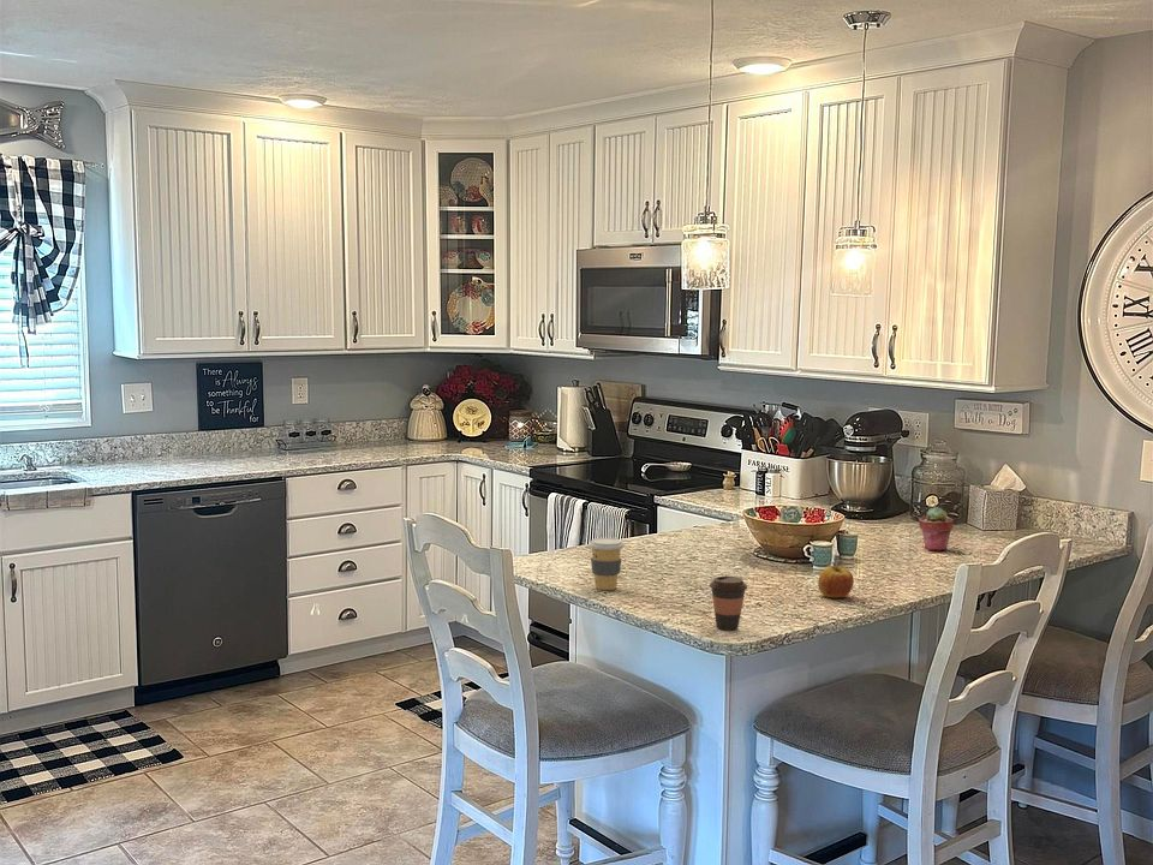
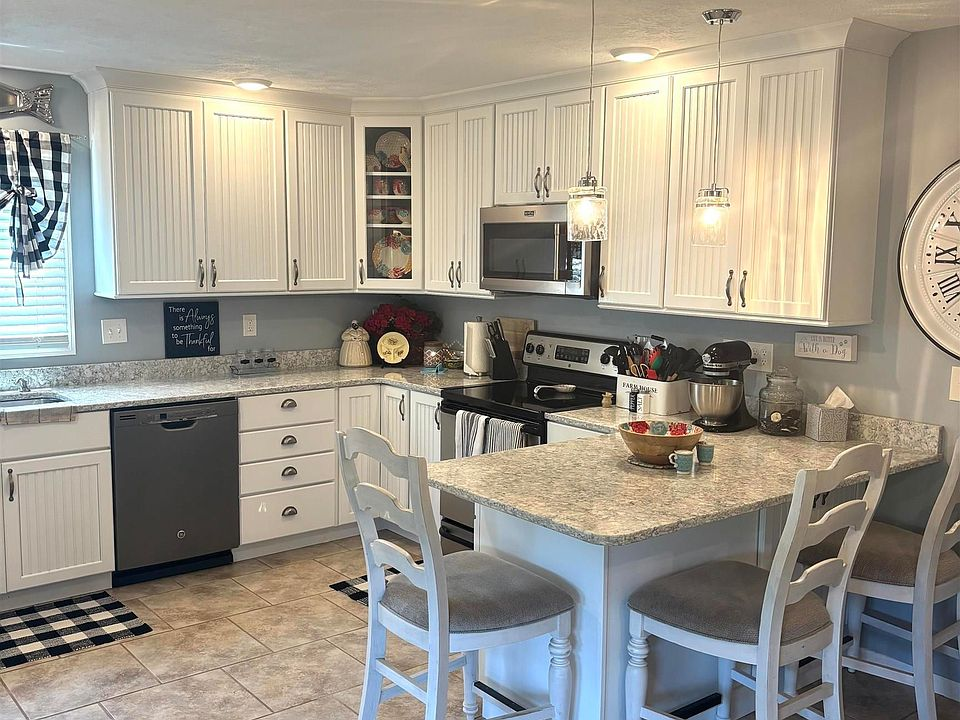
- potted succulent [918,506,955,551]
- coffee cup [709,575,748,631]
- coffee cup [587,537,626,591]
- apple [817,561,855,598]
